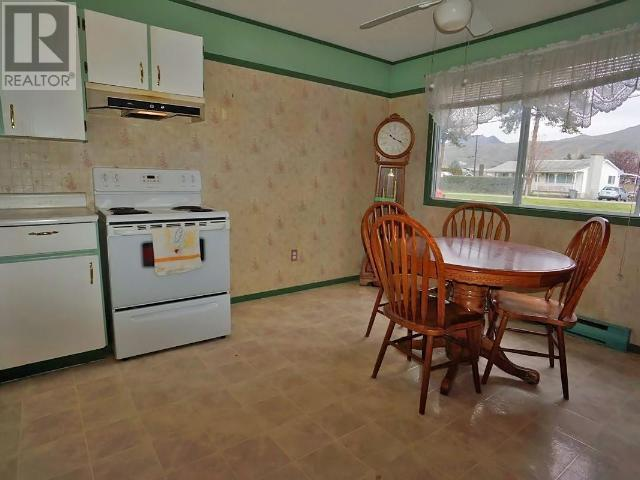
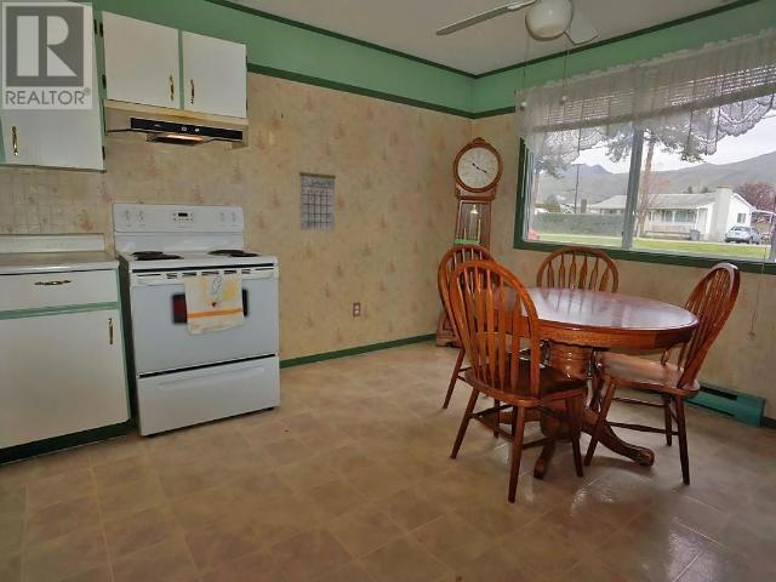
+ calendar [298,162,337,232]
